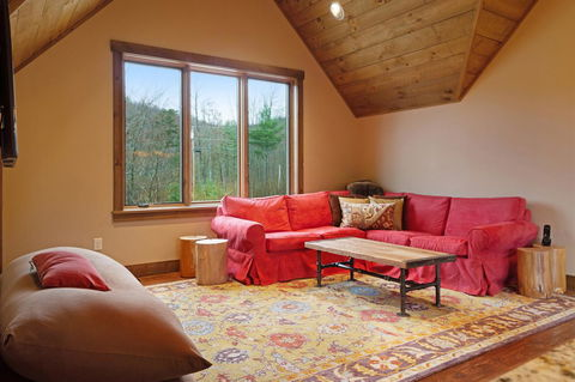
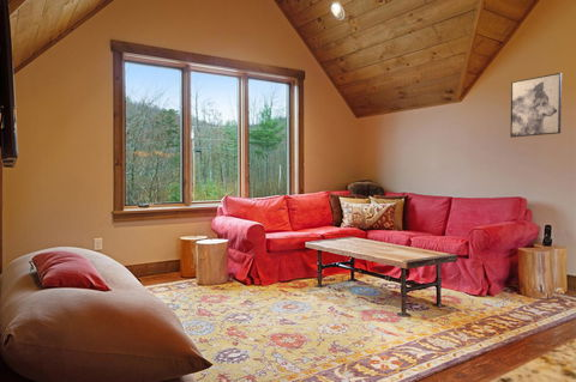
+ wall art [509,72,563,138]
